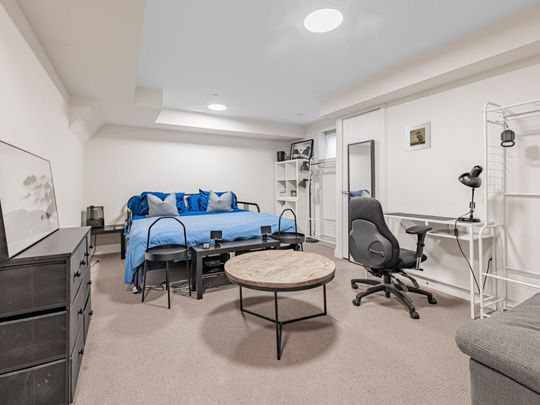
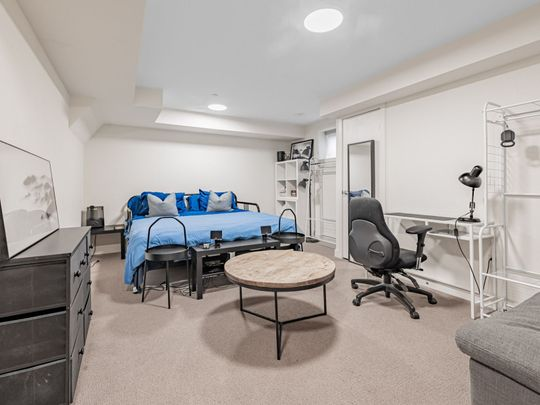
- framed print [405,120,432,153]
